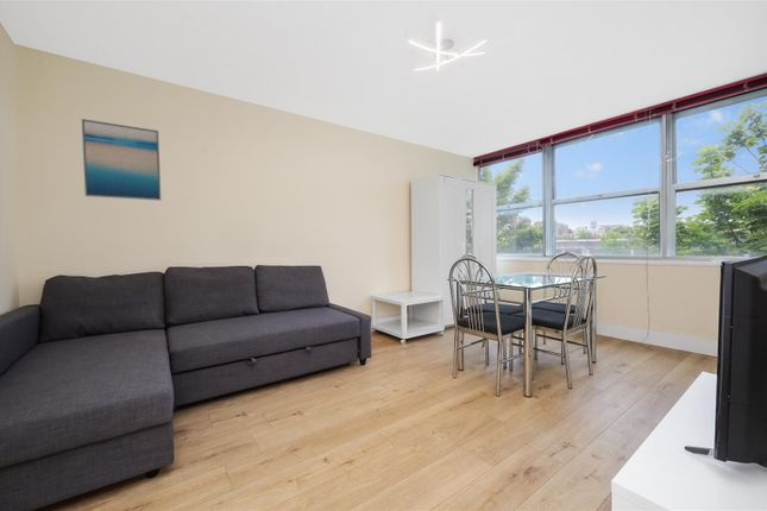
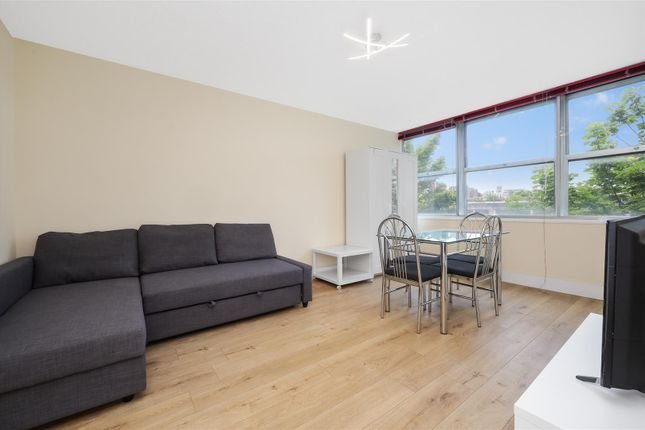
- wall art [81,118,162,202]
